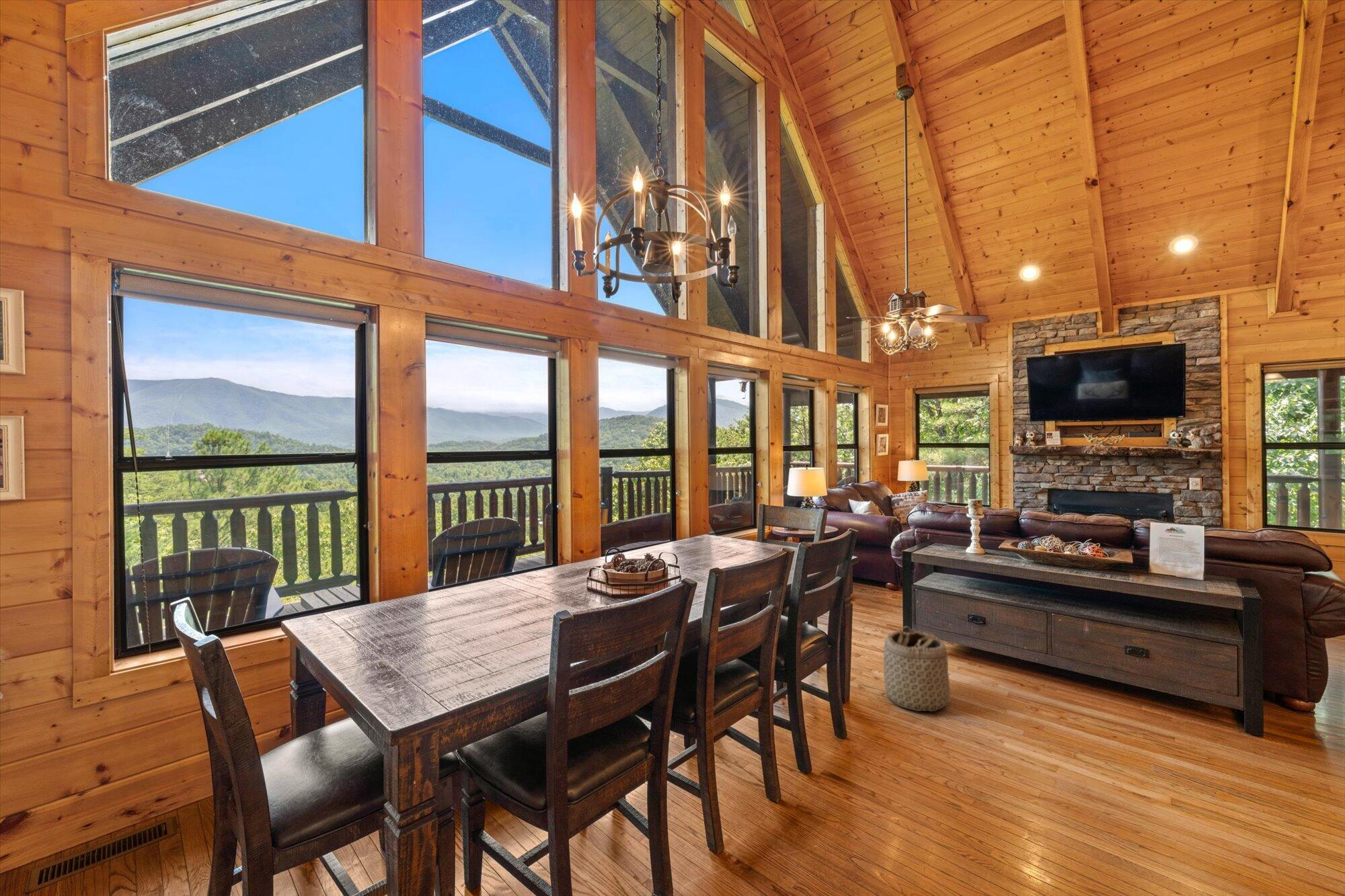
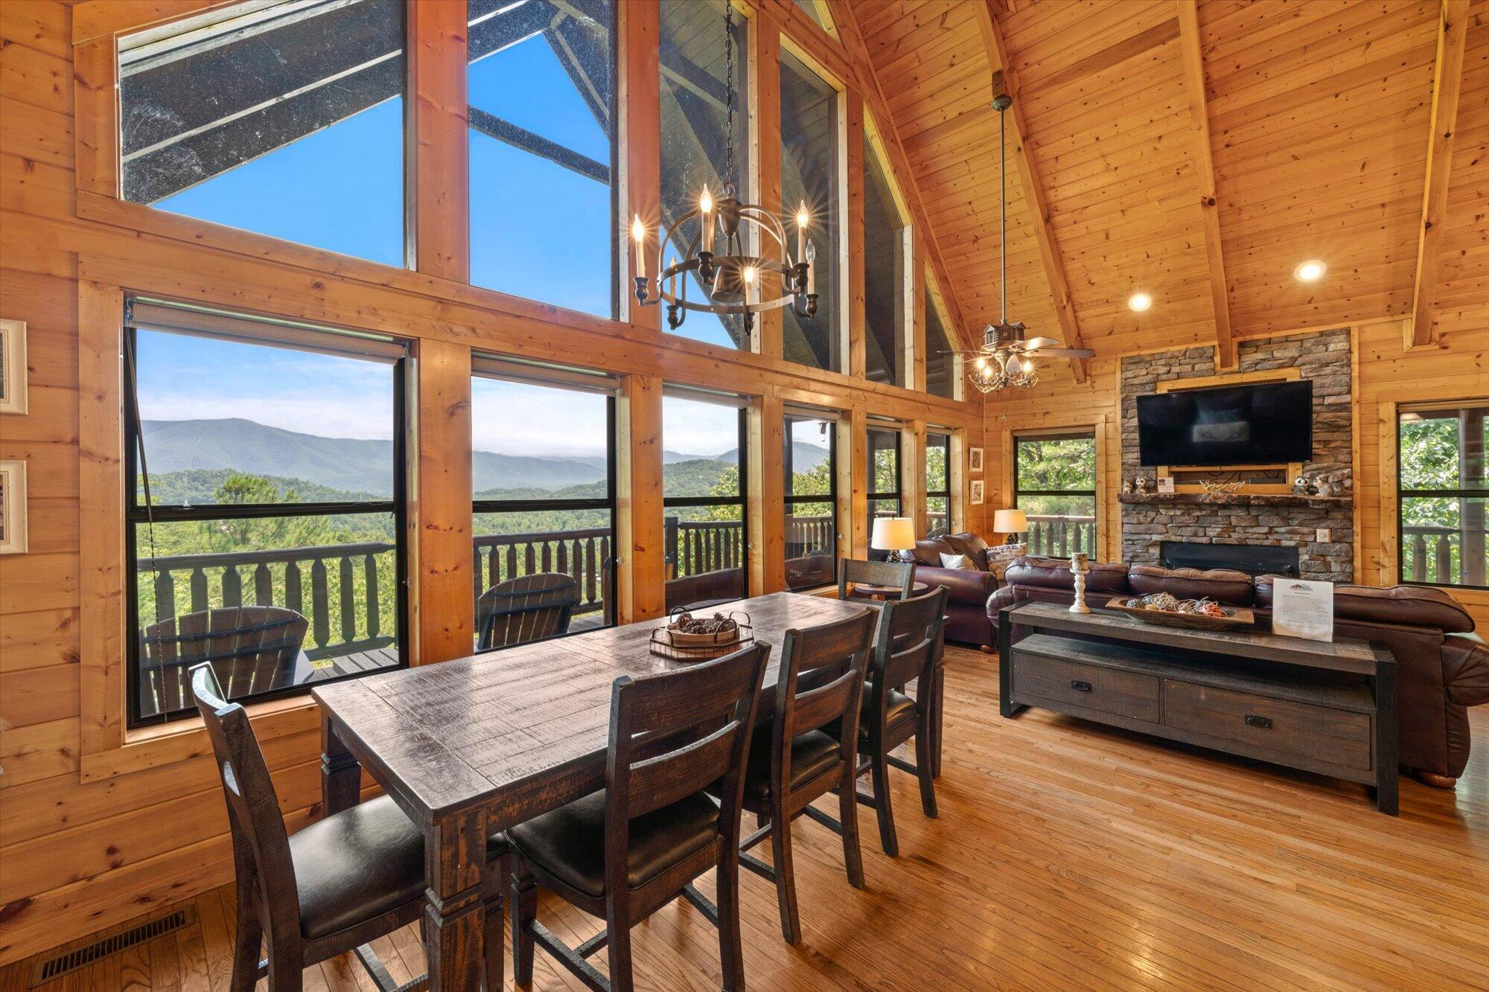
- basket [883,626,951,712]
